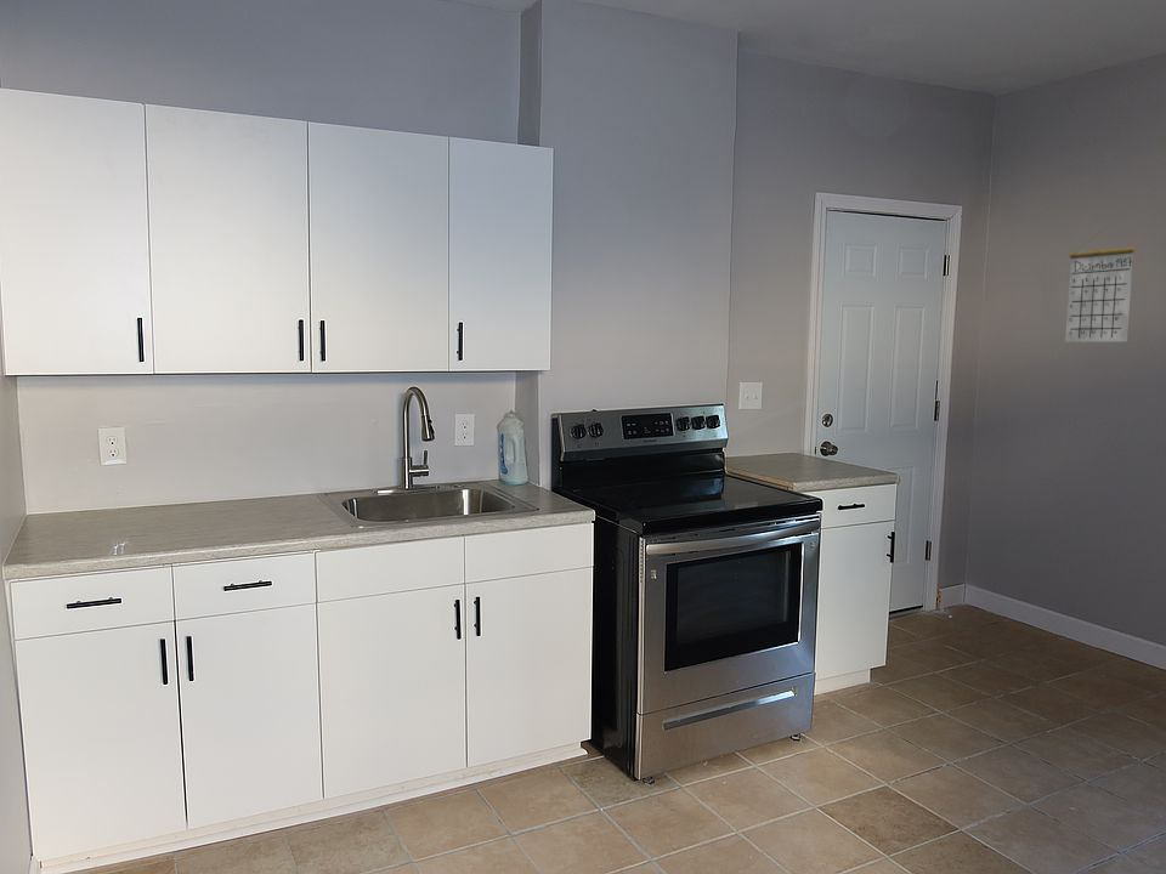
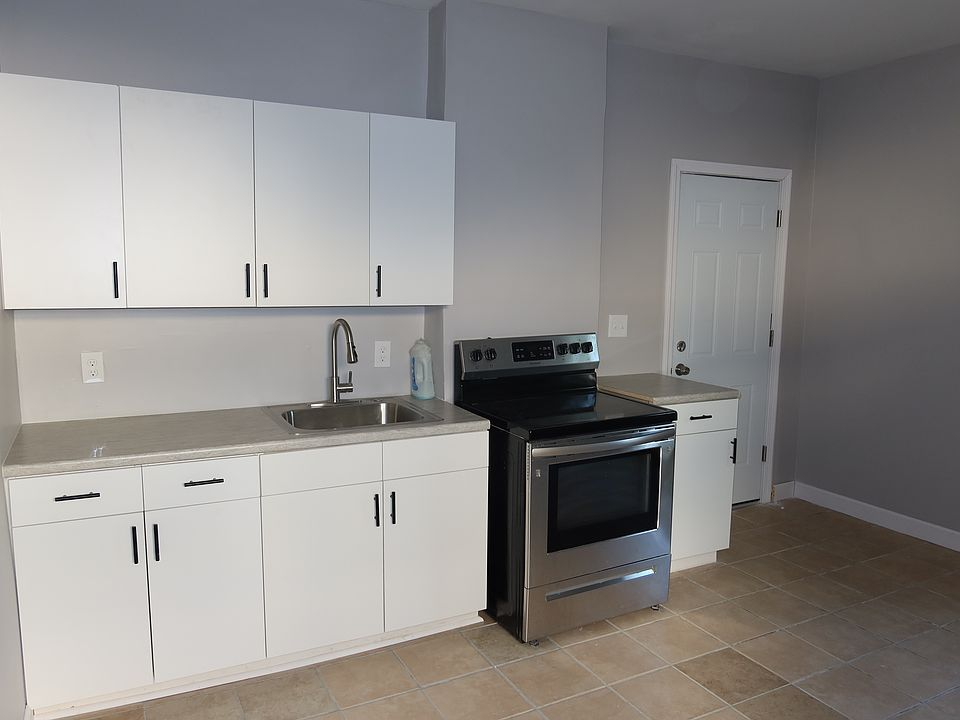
- calendar [1064,228,1137,344]
